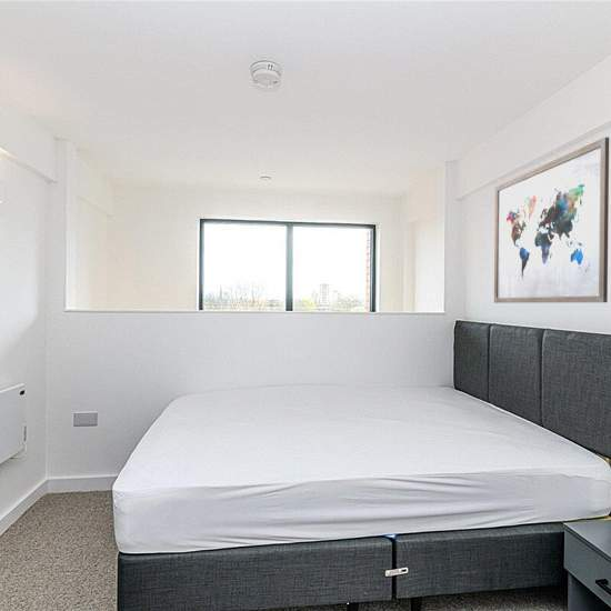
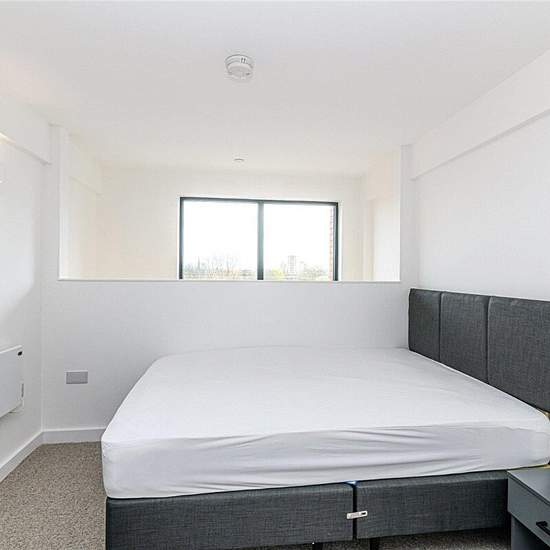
- wall art [493,137,610,304]
